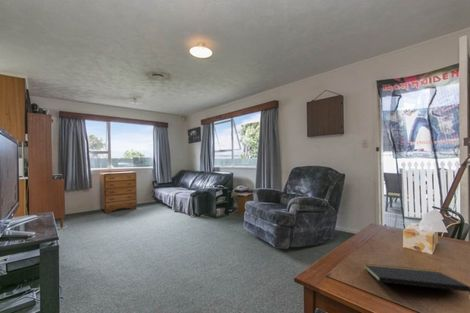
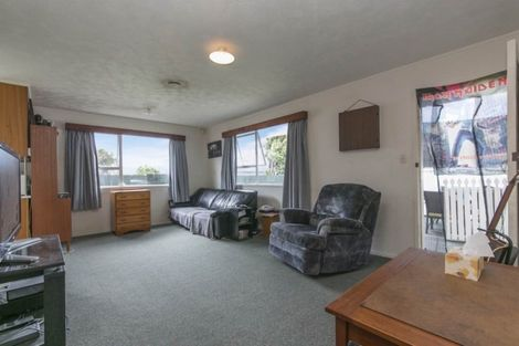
- notepad [363,263,470,294]
